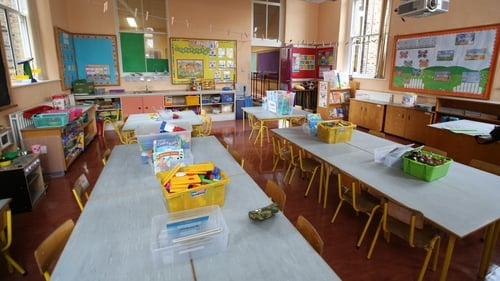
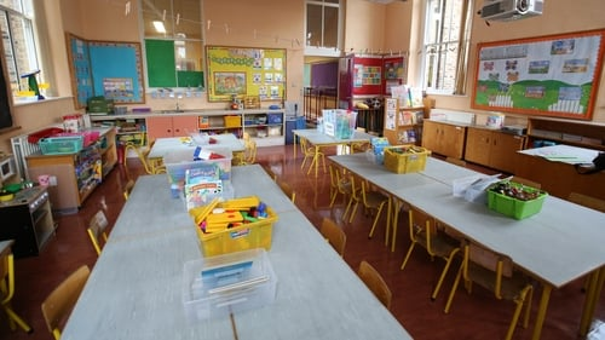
- pencil case [247,201,281,223]
